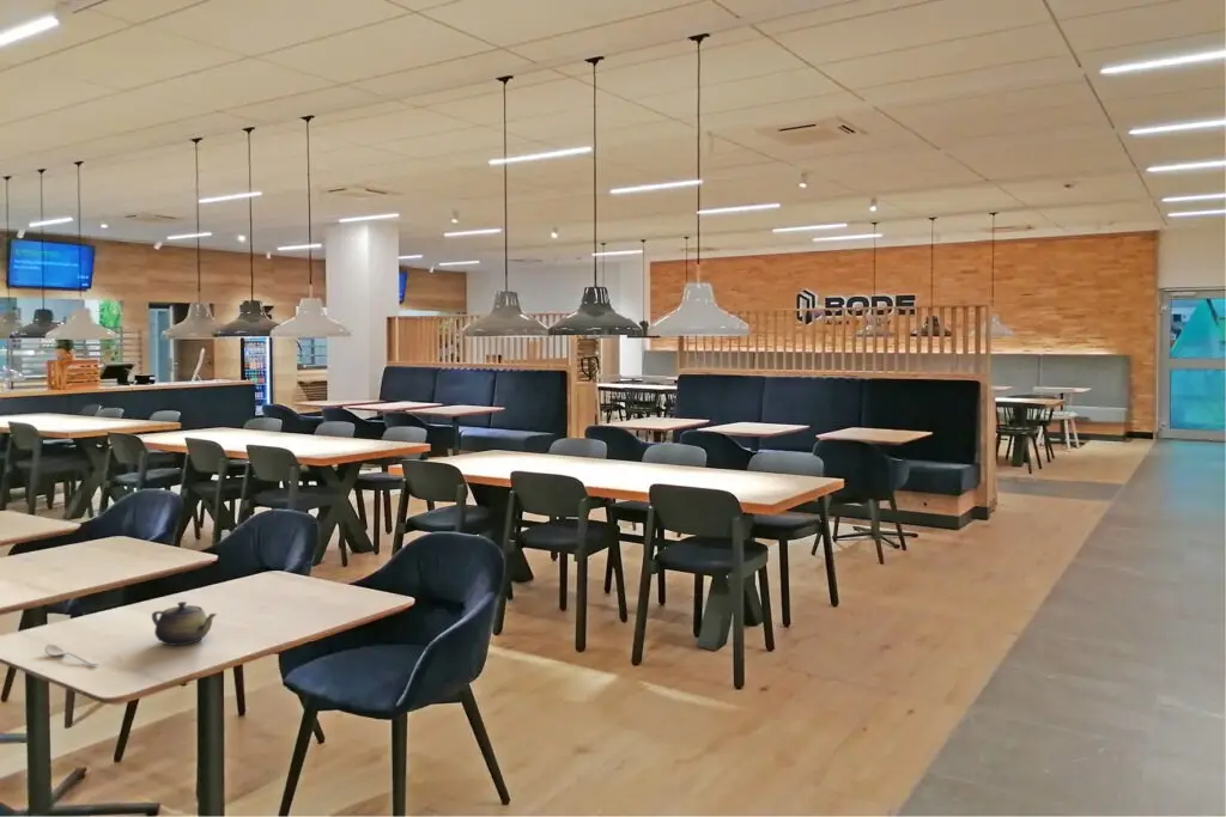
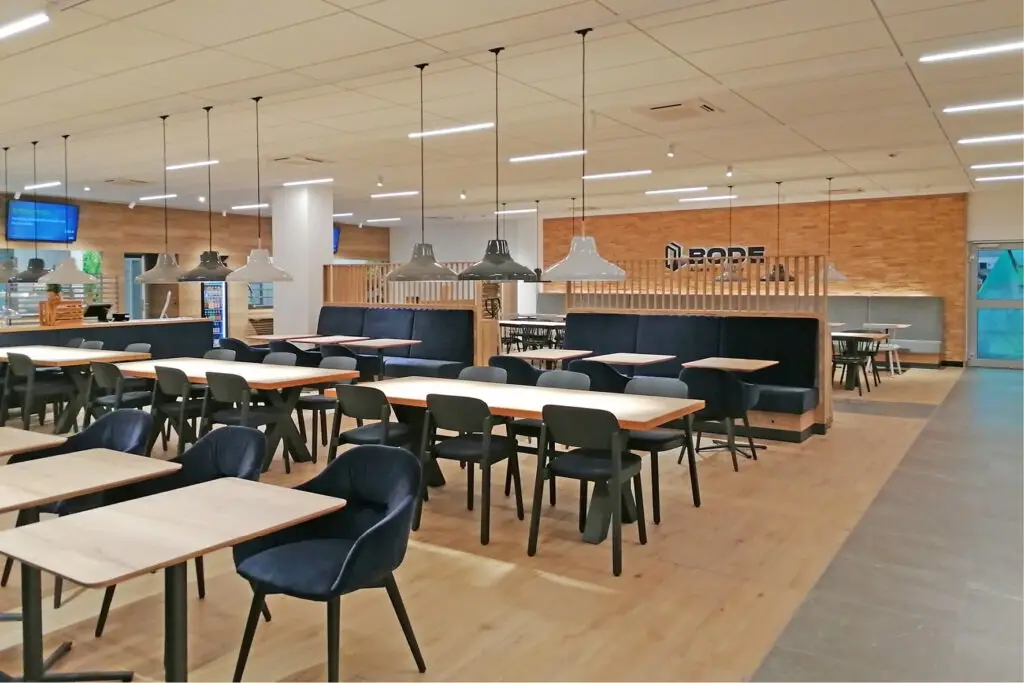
- teapot [151,600,218,646]
- spoon [44,644,99,666]
